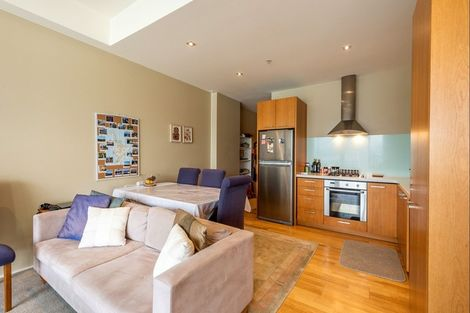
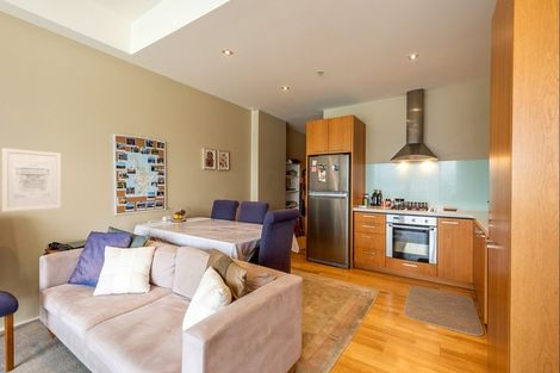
+ wall art [1,147,62,212]
